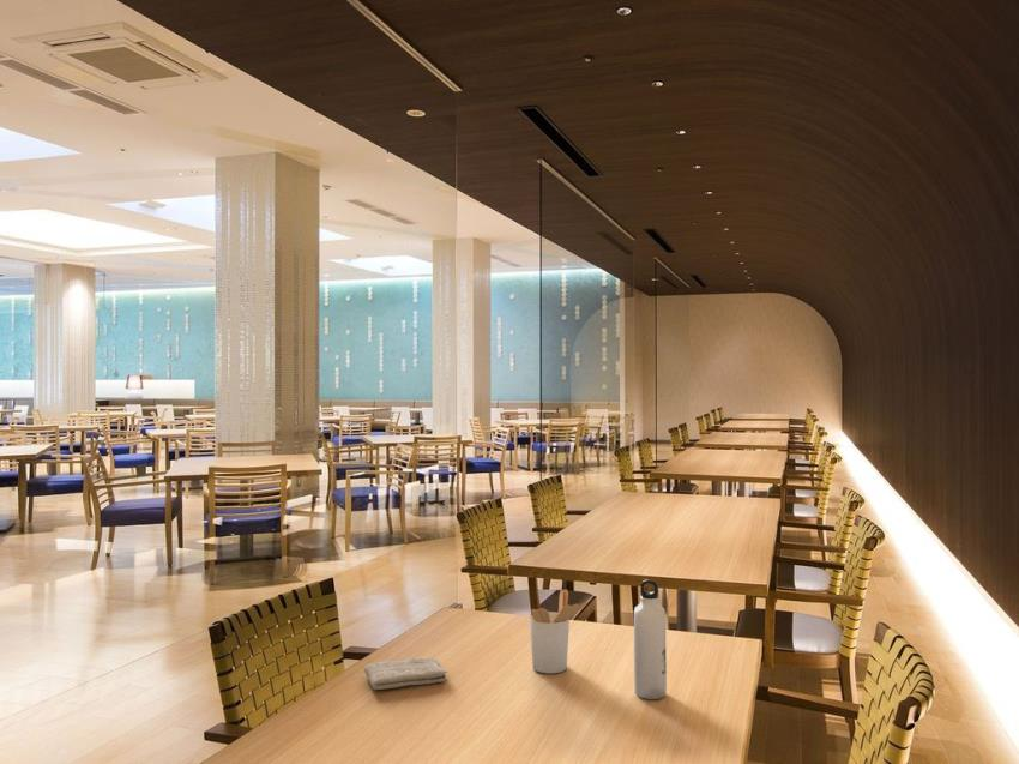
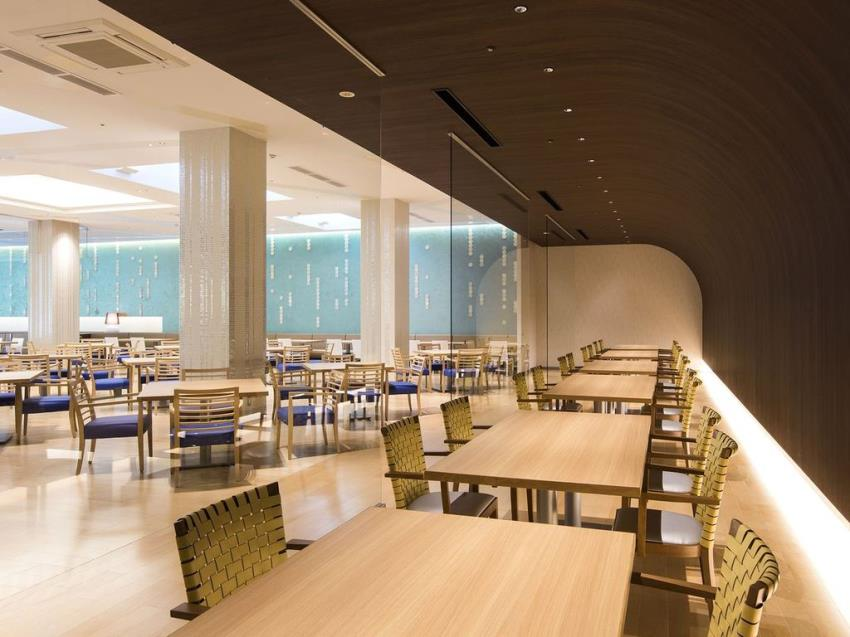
- washcloth [363,656,448,691]
- utensil holder [529,589,589,674]
- water bottle [633,579,668,700]
